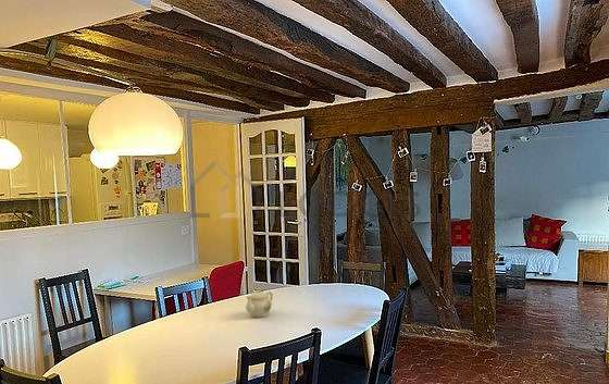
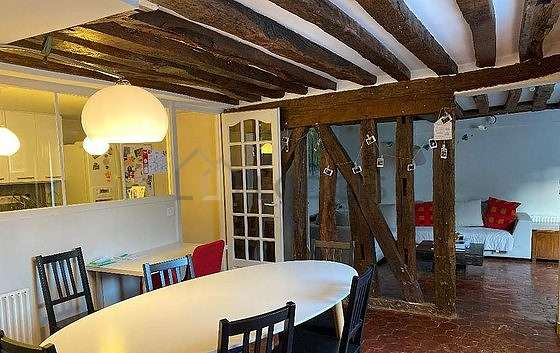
- teapot [245,289,274,319]
